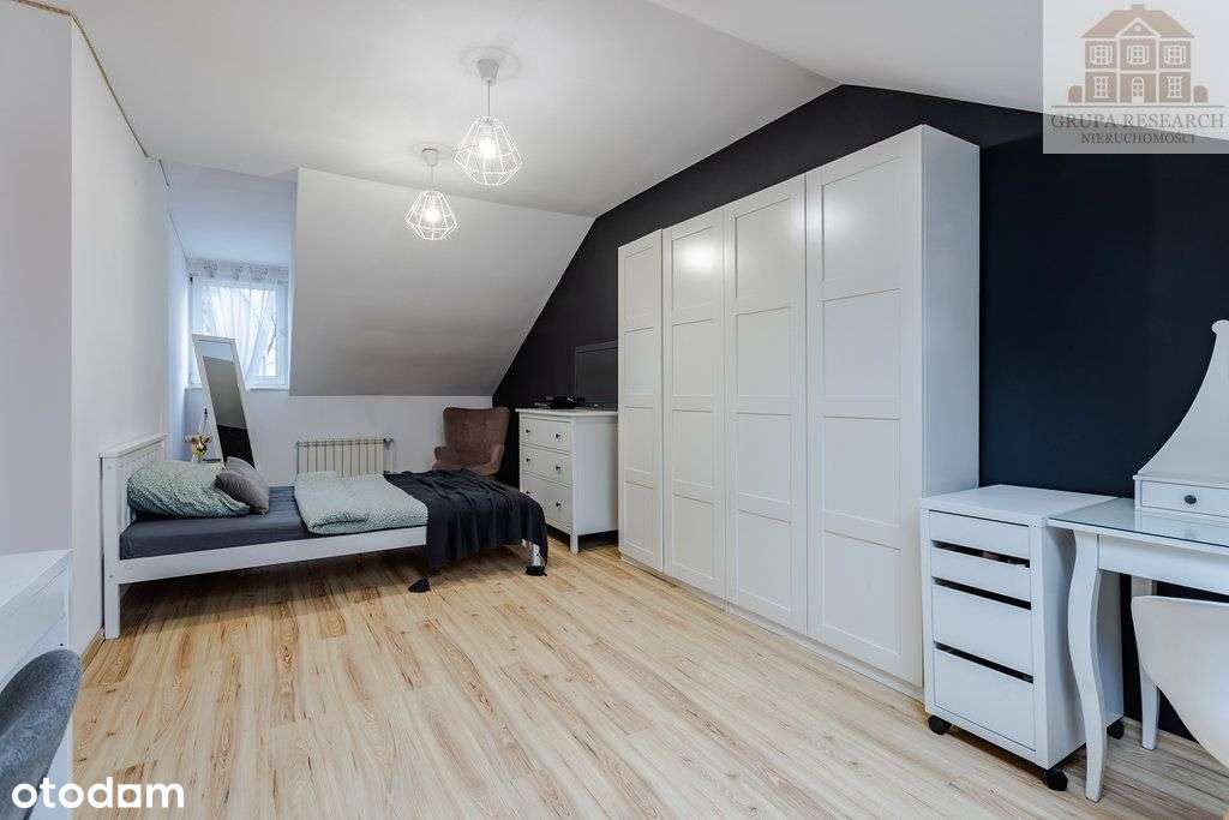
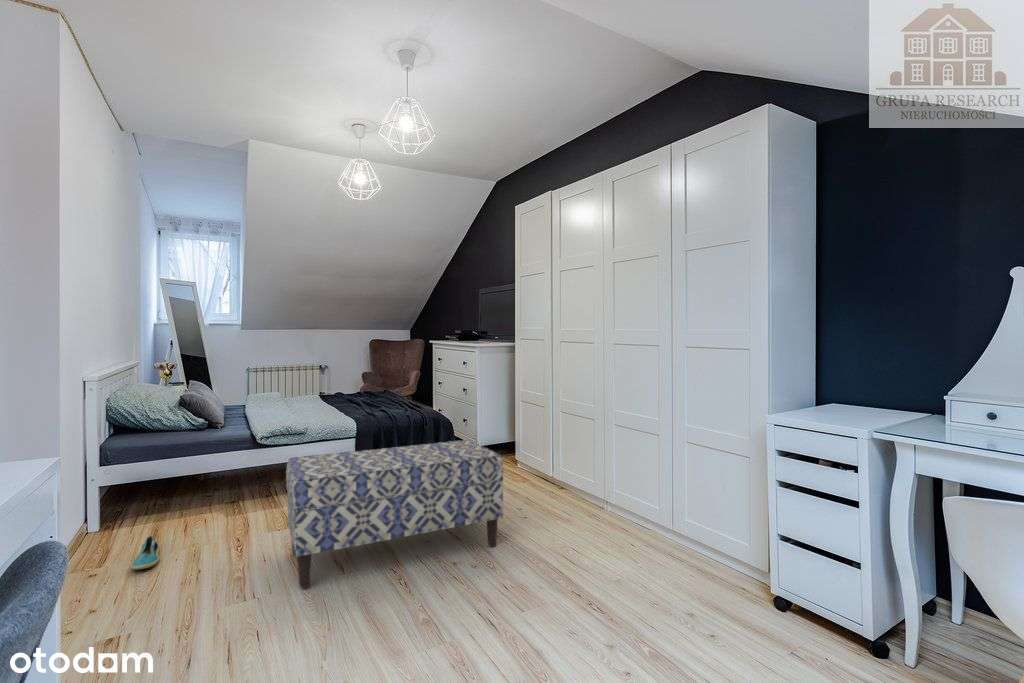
+ shoe [129,535,160,571]
+ bench [285,439,504,589]
